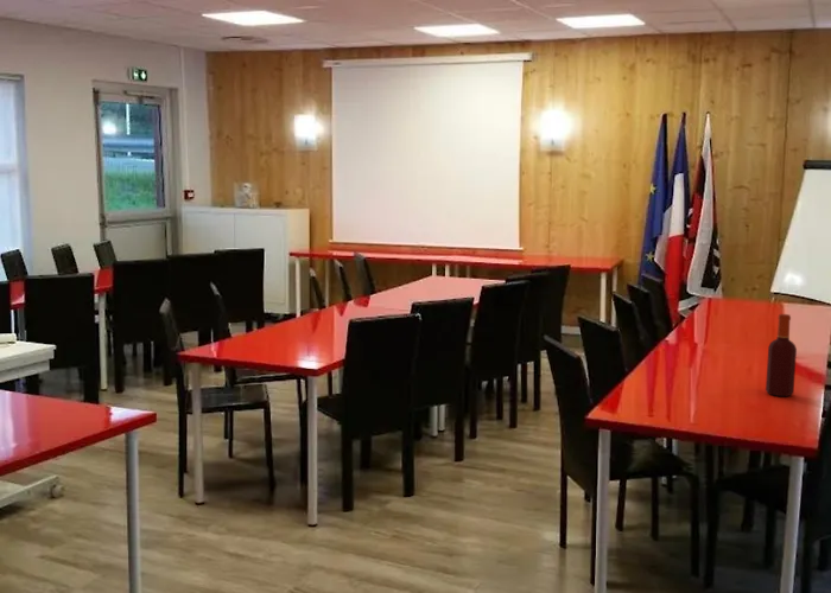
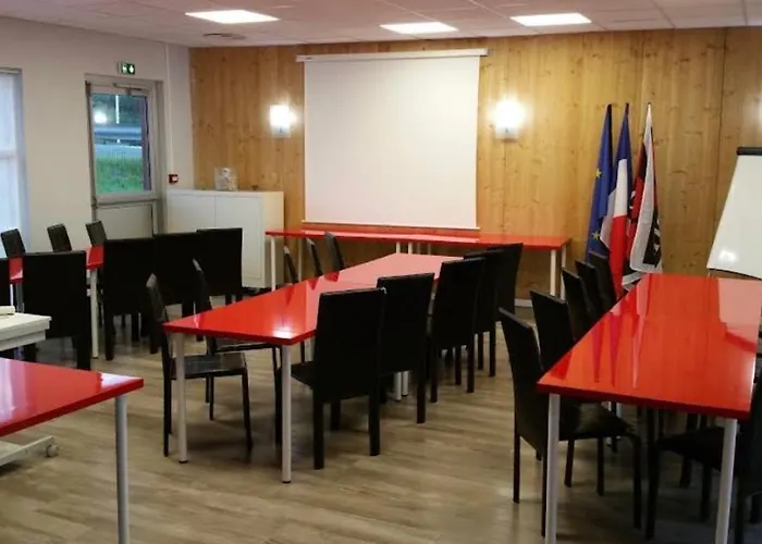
- bottle [765,313,798,397]
